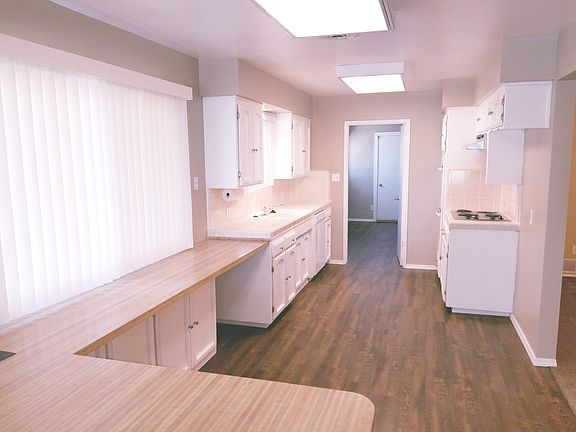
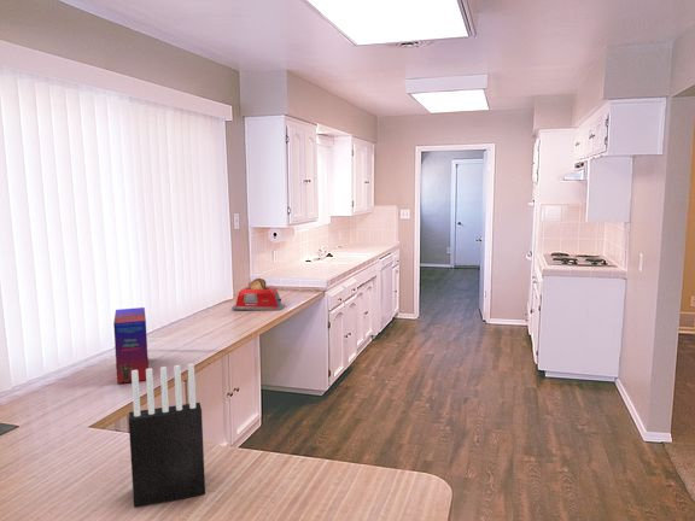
+ knife block [128,363,206,509]
+ cereal box [112,306,150,385]
+ toaster [230,277,286,311]
